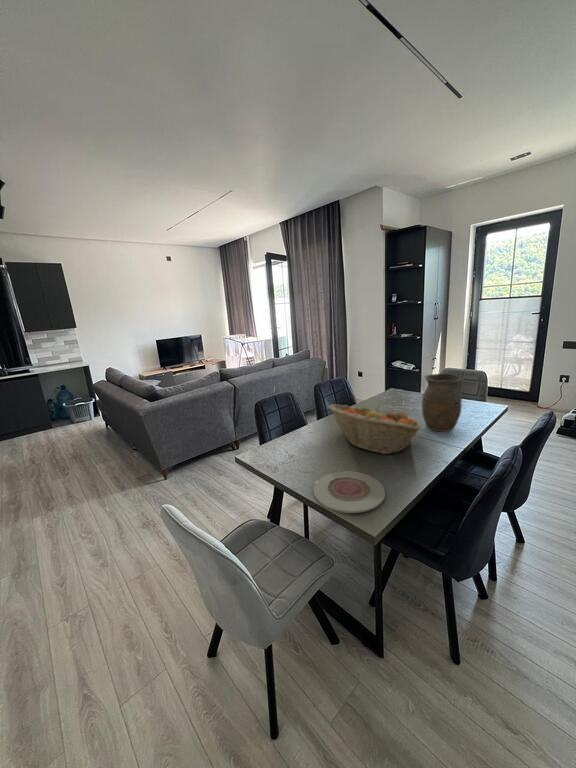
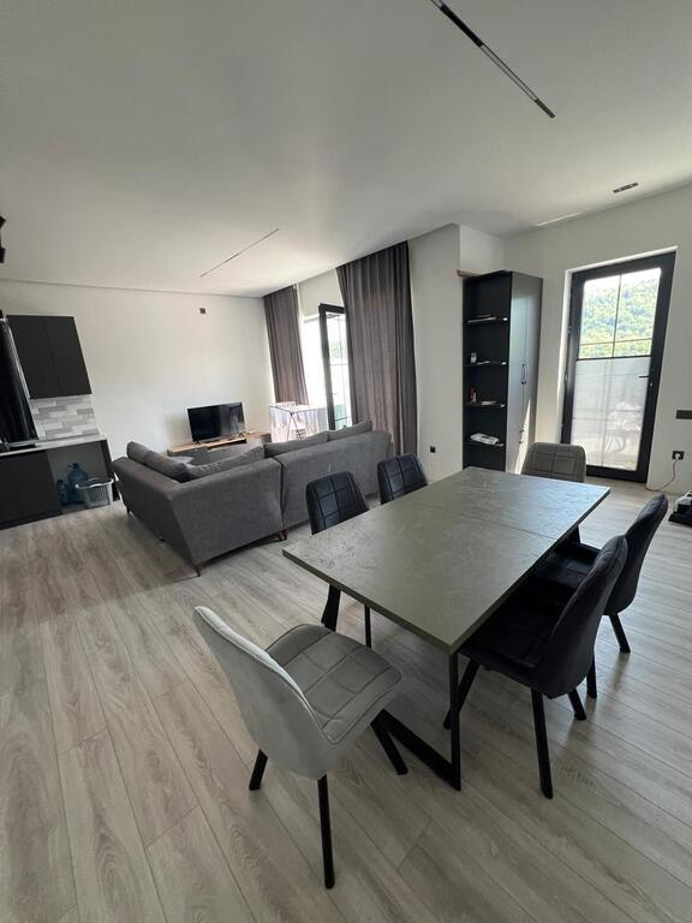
- fruit basket [327,403,423,455]
- vase [421,373,463,432]
- plate [312,470,386,514]
